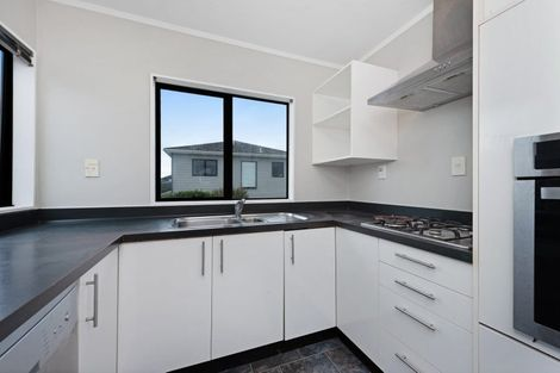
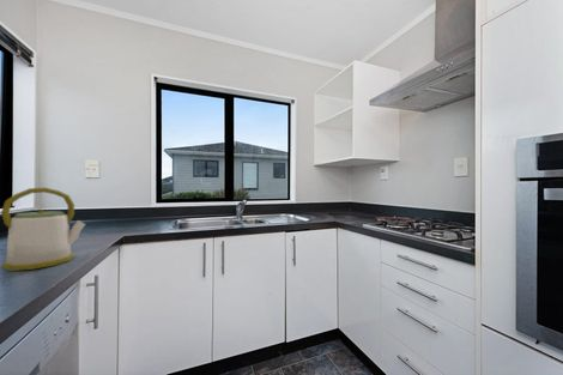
+ kettle [0,187,86,272]
